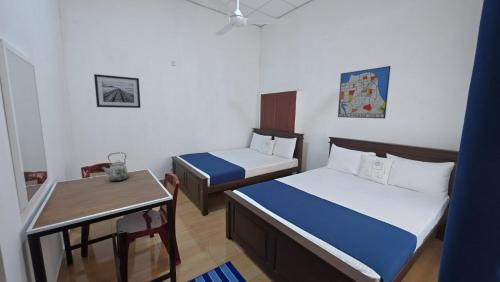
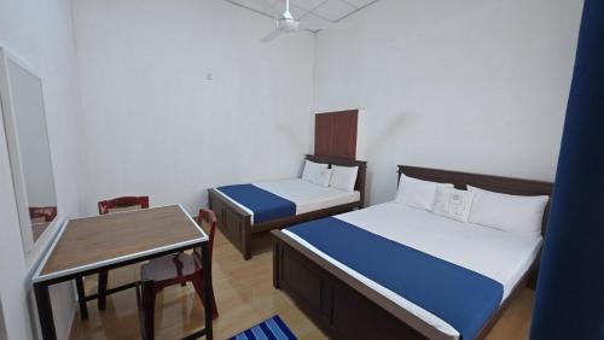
- wall art [93,73,142,109]
- wall art [337,65,392,119]
- kettle [100,152,129,182]
